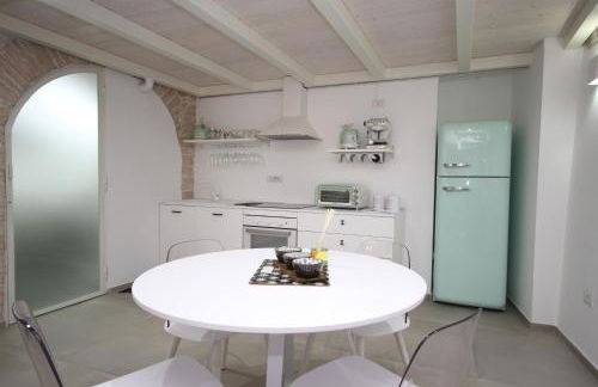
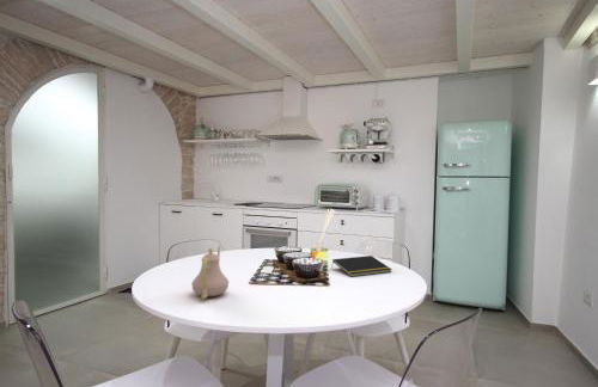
+ notepad [330,254,393,278]
+ teapot [190,244,230,300]
